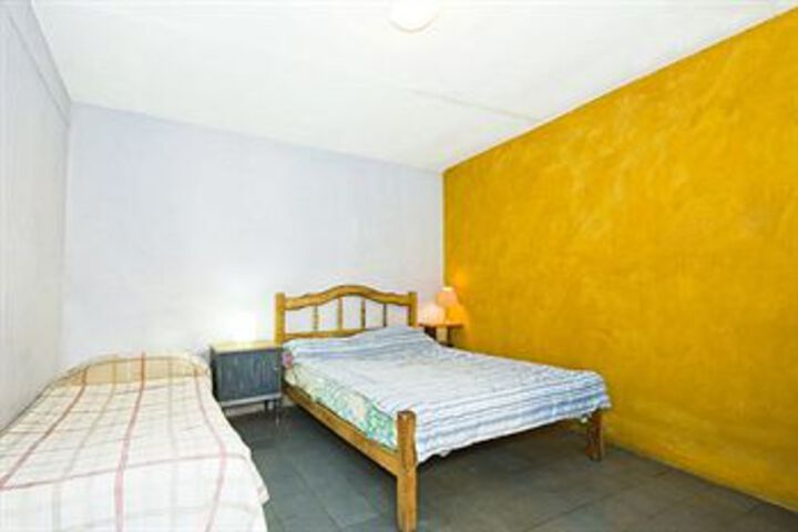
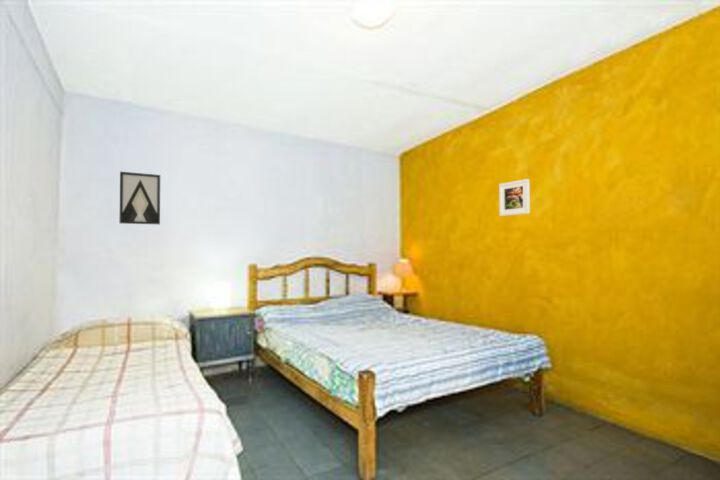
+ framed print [498,178,531,217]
+ wall art [119,171,161,225]
